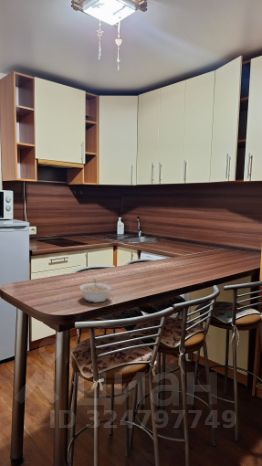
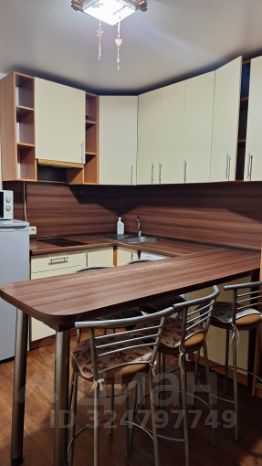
- legume [79,278,112,303]
